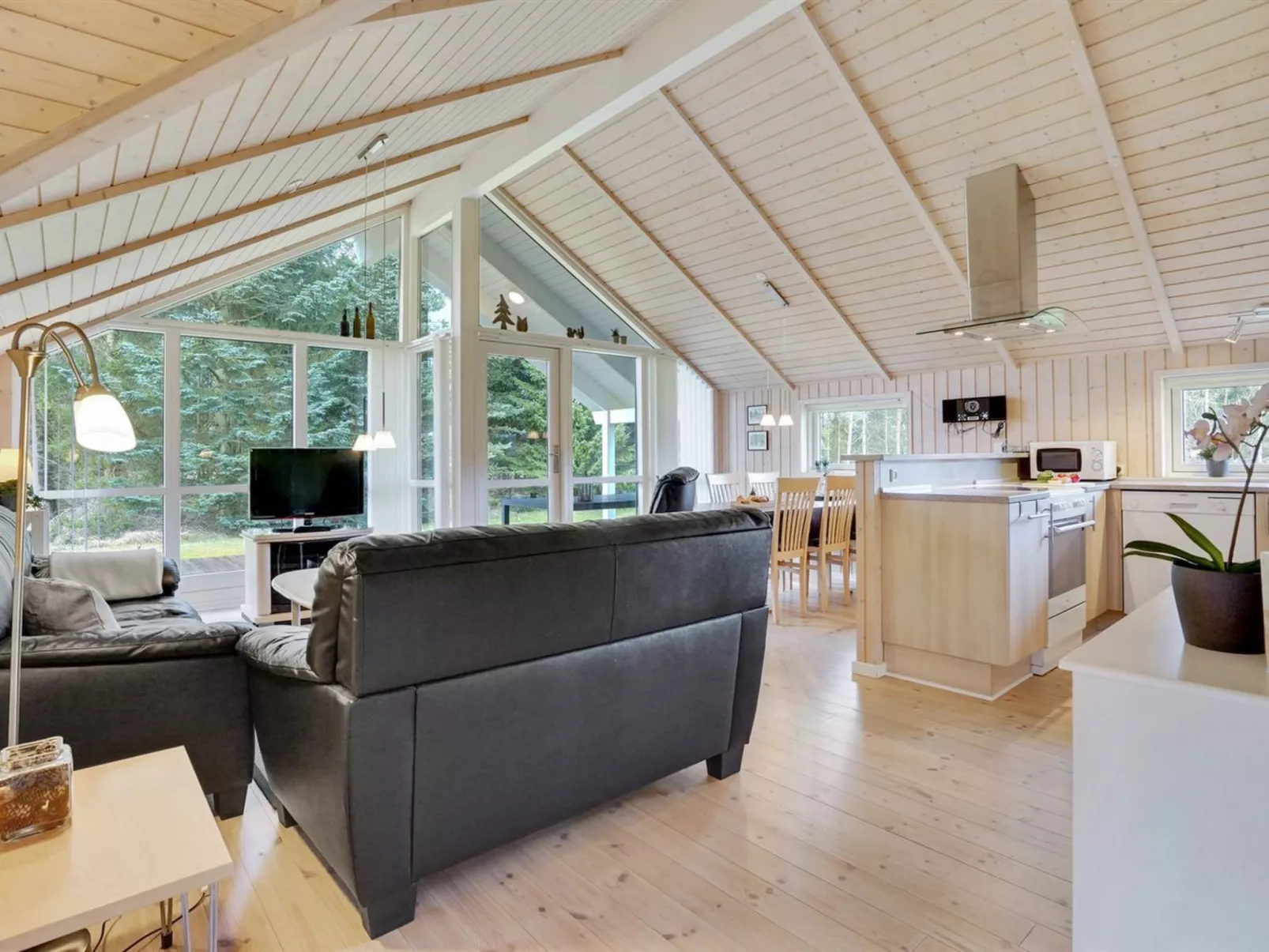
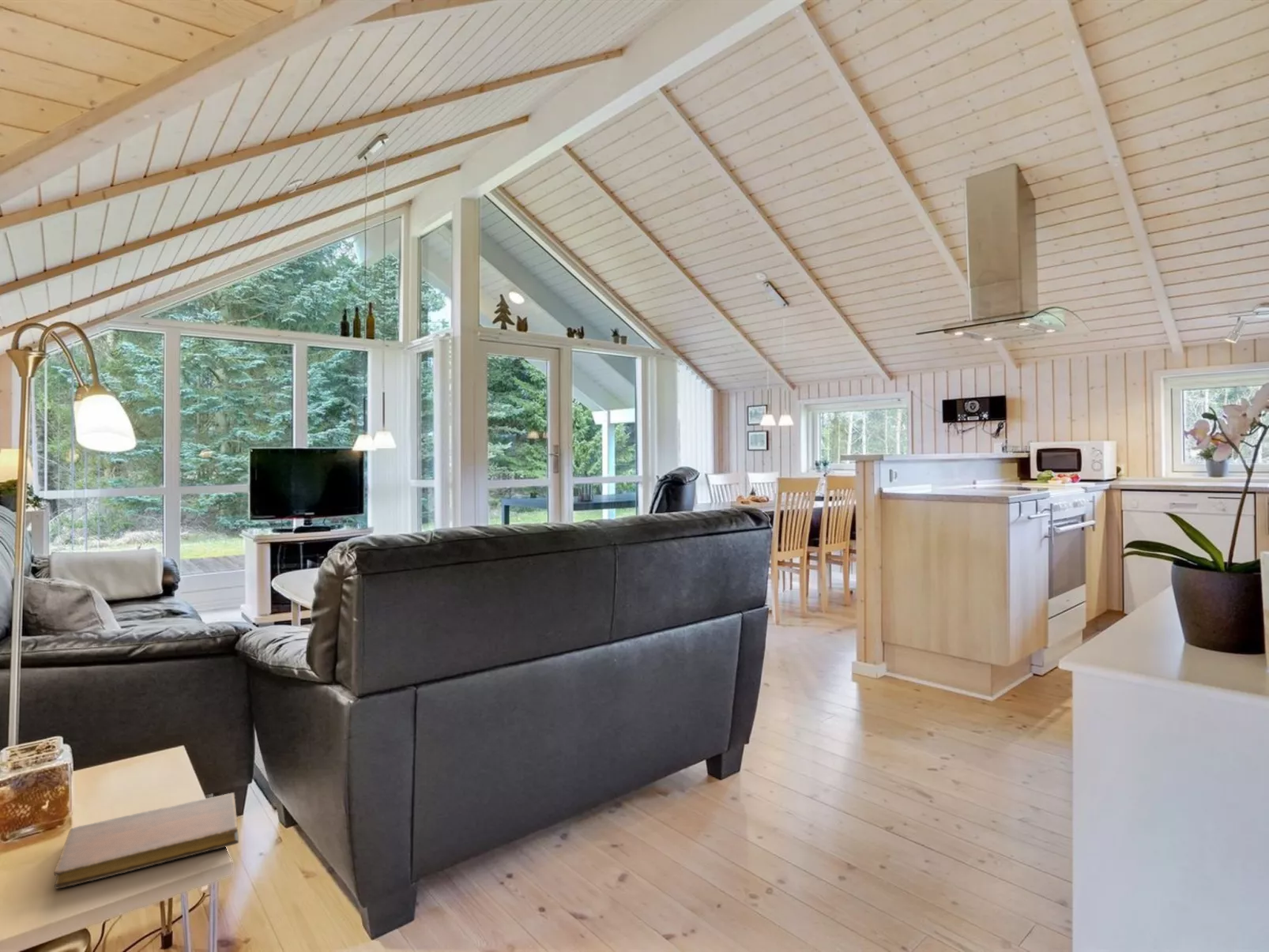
+ notebook [53,792,239,890]
